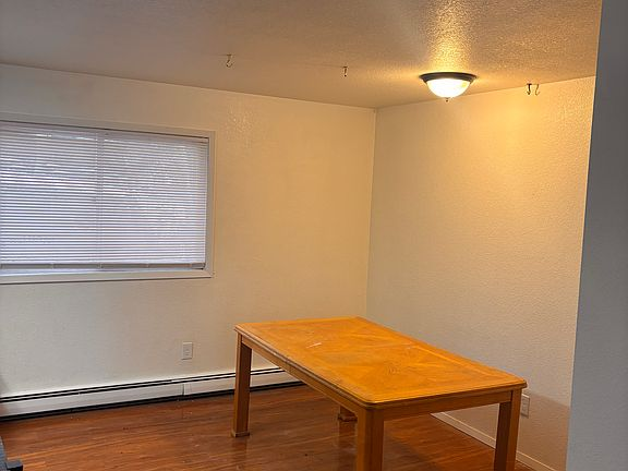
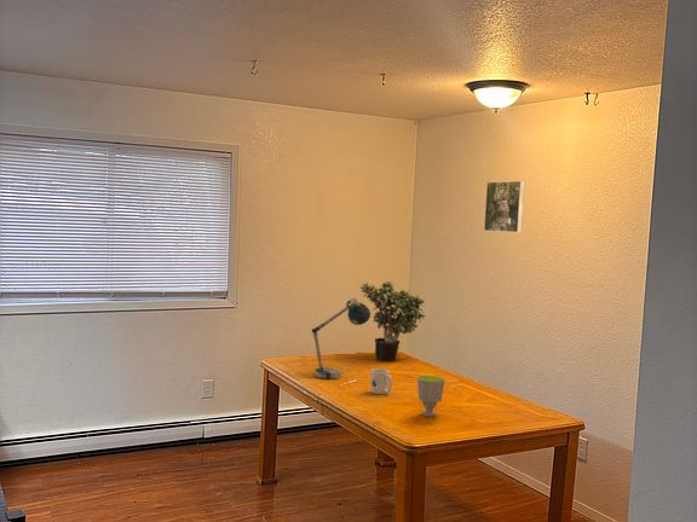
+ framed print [483,180,526,234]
+ desk lamp [311,297,371,379]
+ potted plant [359,280,427,362]
+ mug [369,367,393,395]
+ cup [416,375,447,418]
